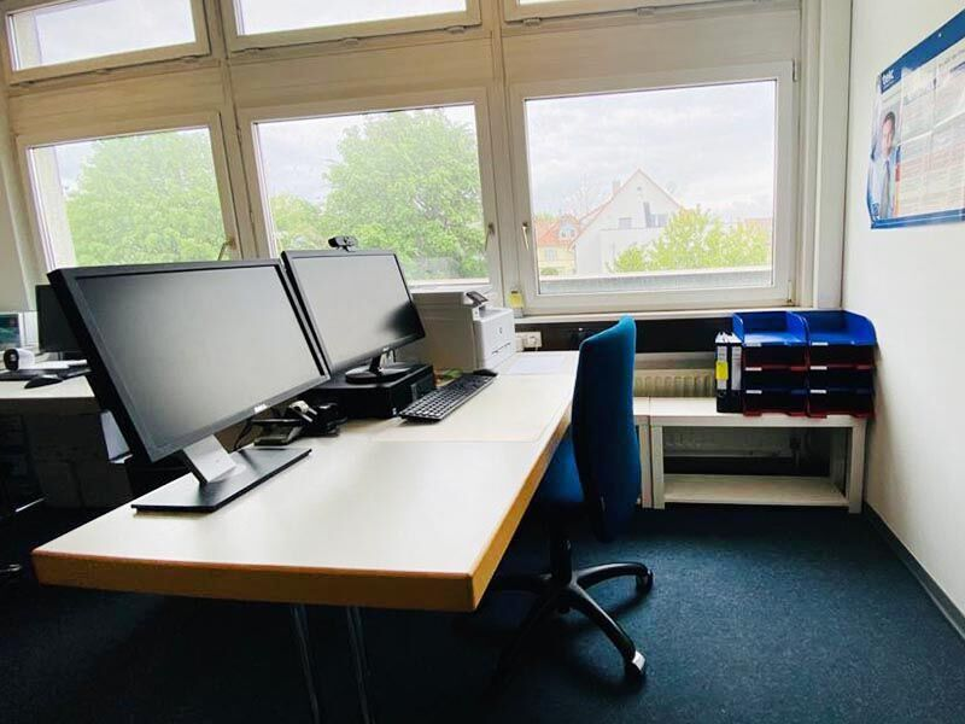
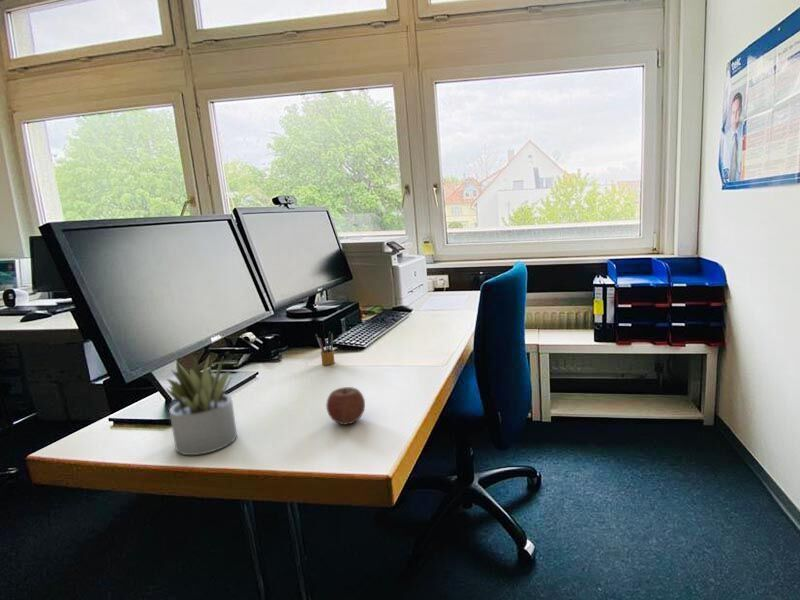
+ pencil box [315,331,336,366]
+ apple [325,386,366,426]
+ succulent plant [163,353,238,456]
